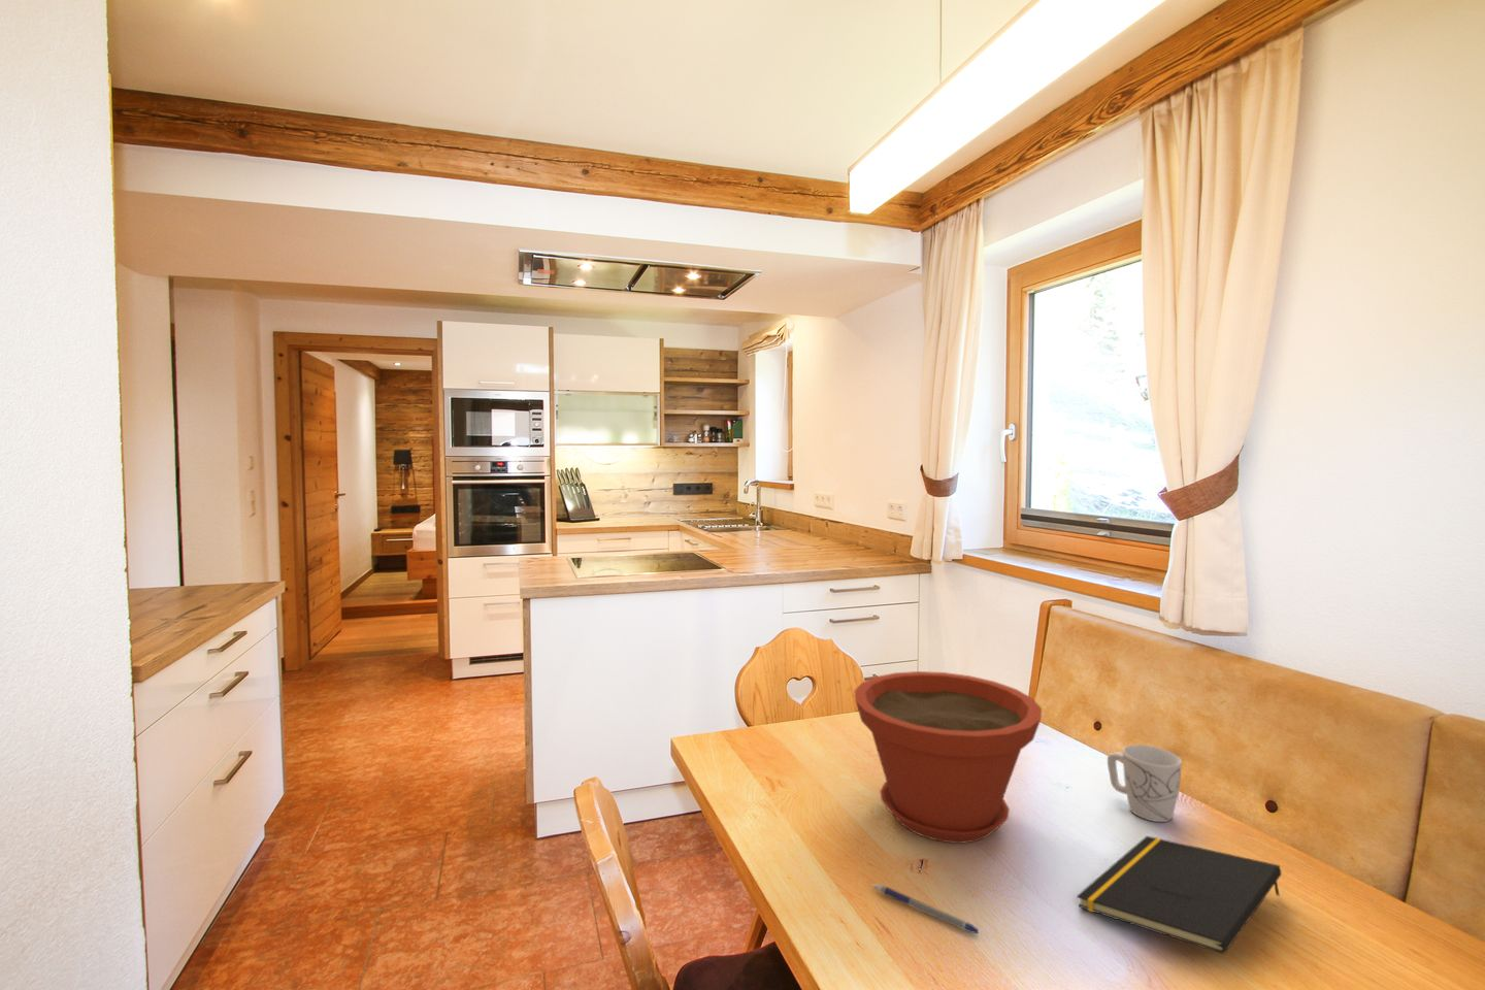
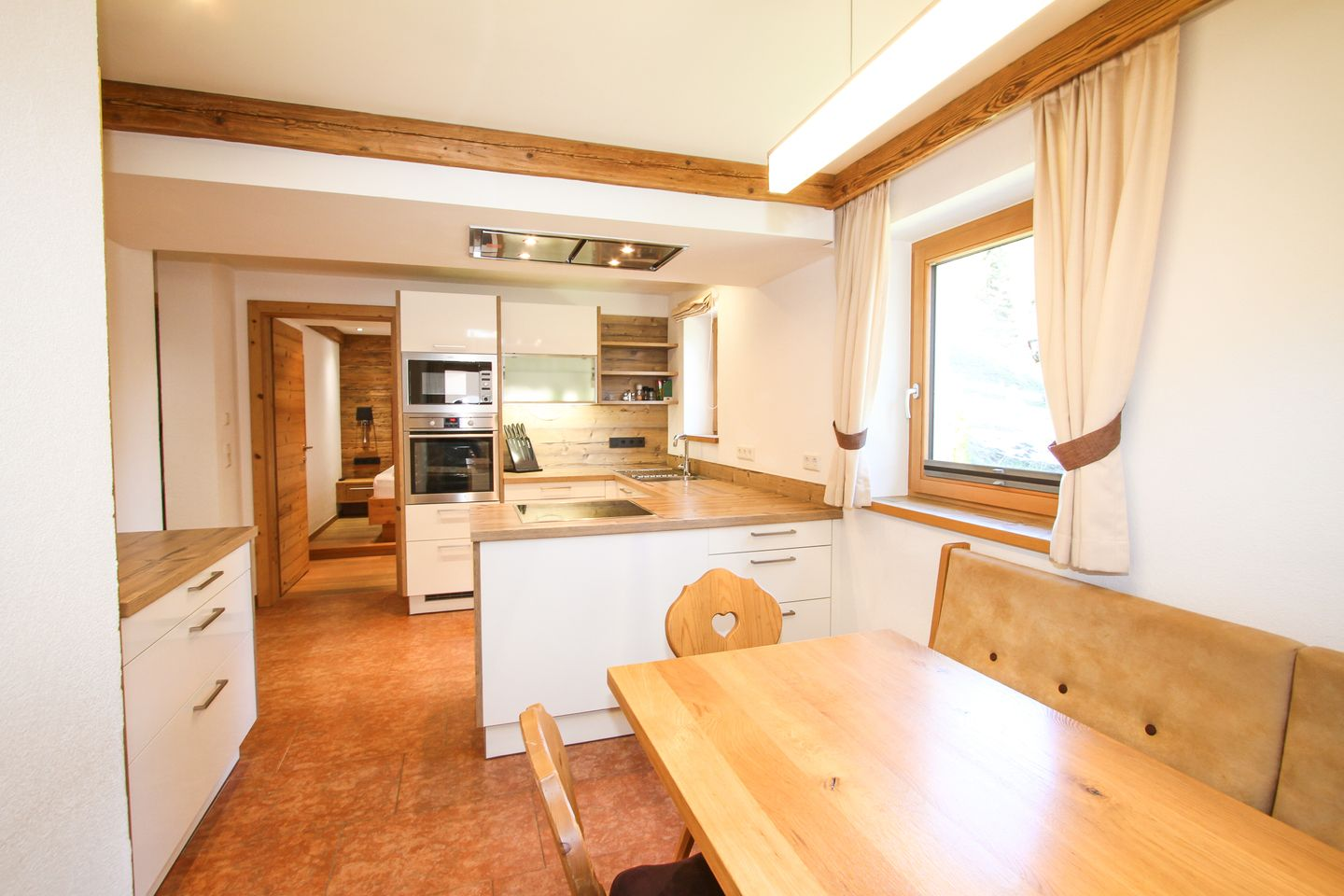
- plant pot [853,671,1043,844]
- notepad [1075,835,1283,955]
- mug [1106,744,1183,823]
- pen [871,883,980,935]
